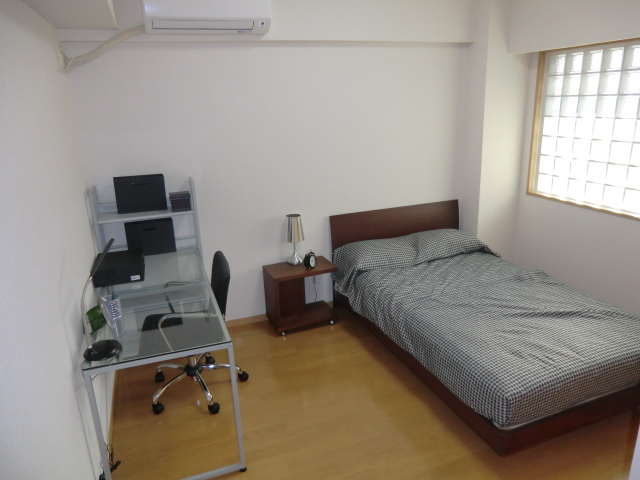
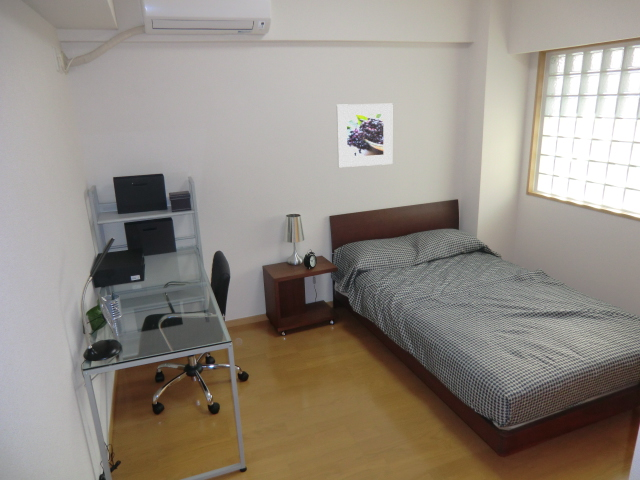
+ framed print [336,103,394,168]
